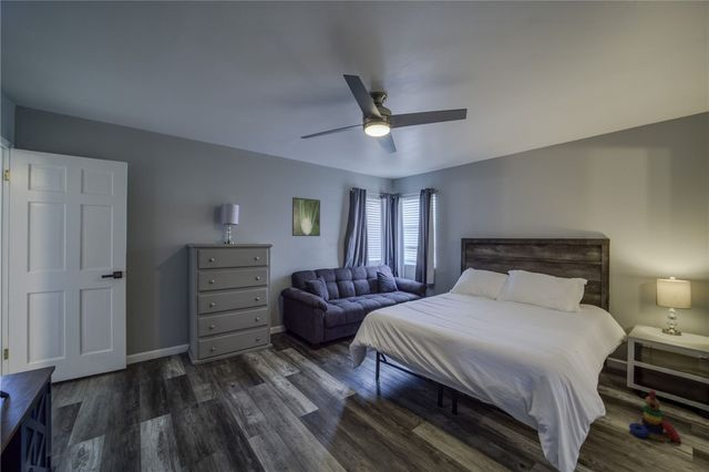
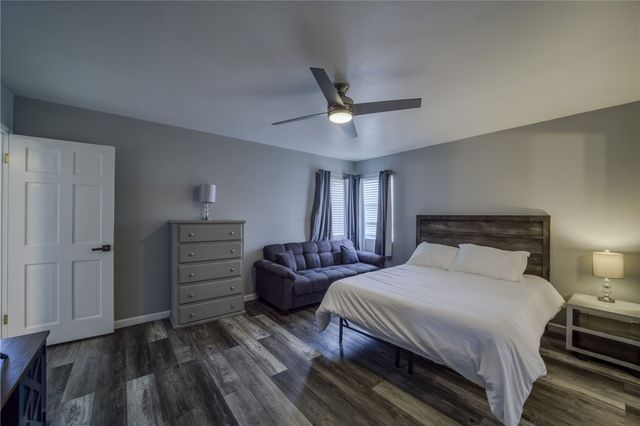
- stacking toy [628,389,682,443]
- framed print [291,196,321,237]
